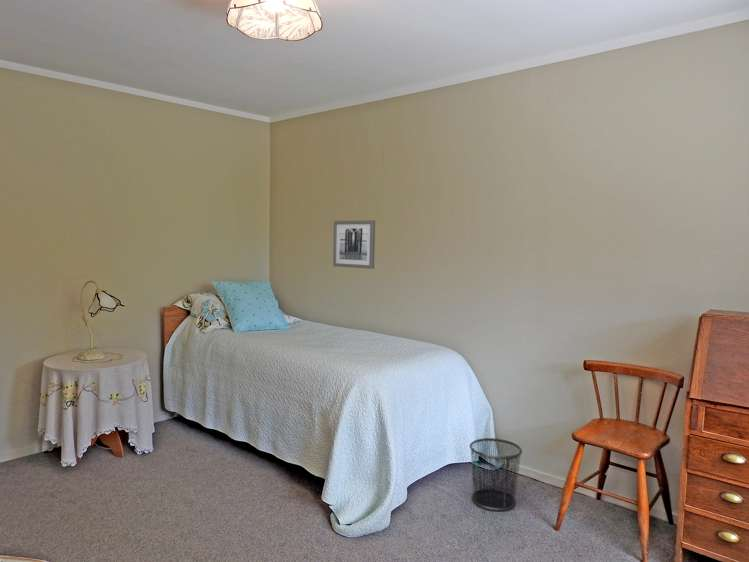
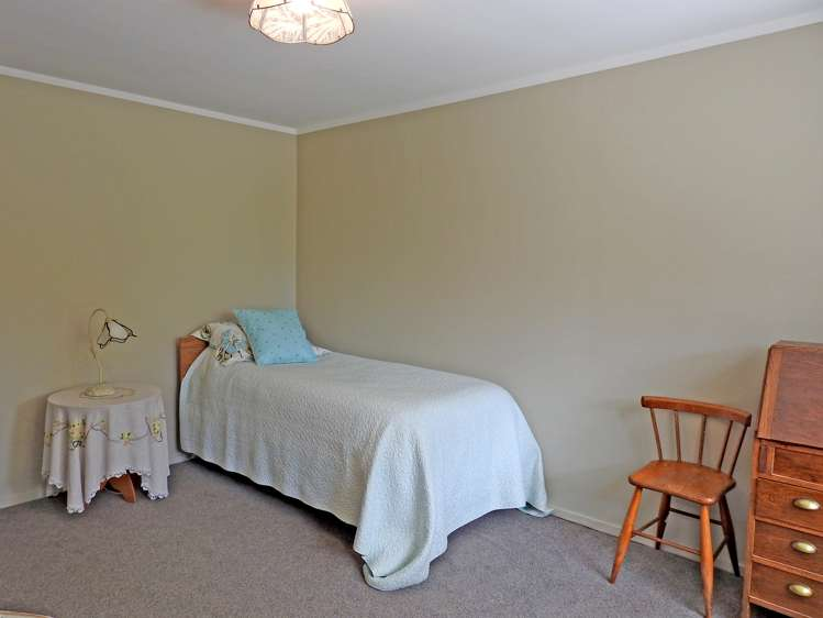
- waste bin [468,437,523,512]
- wall art [332,219,376,270]
